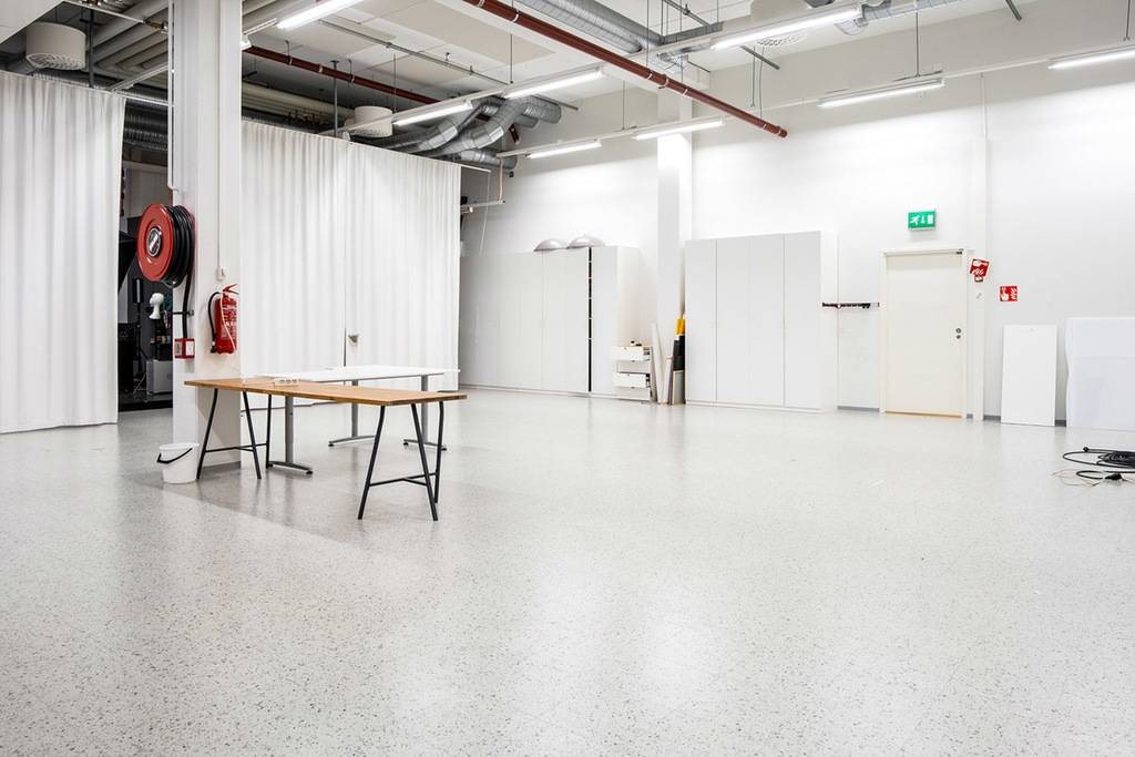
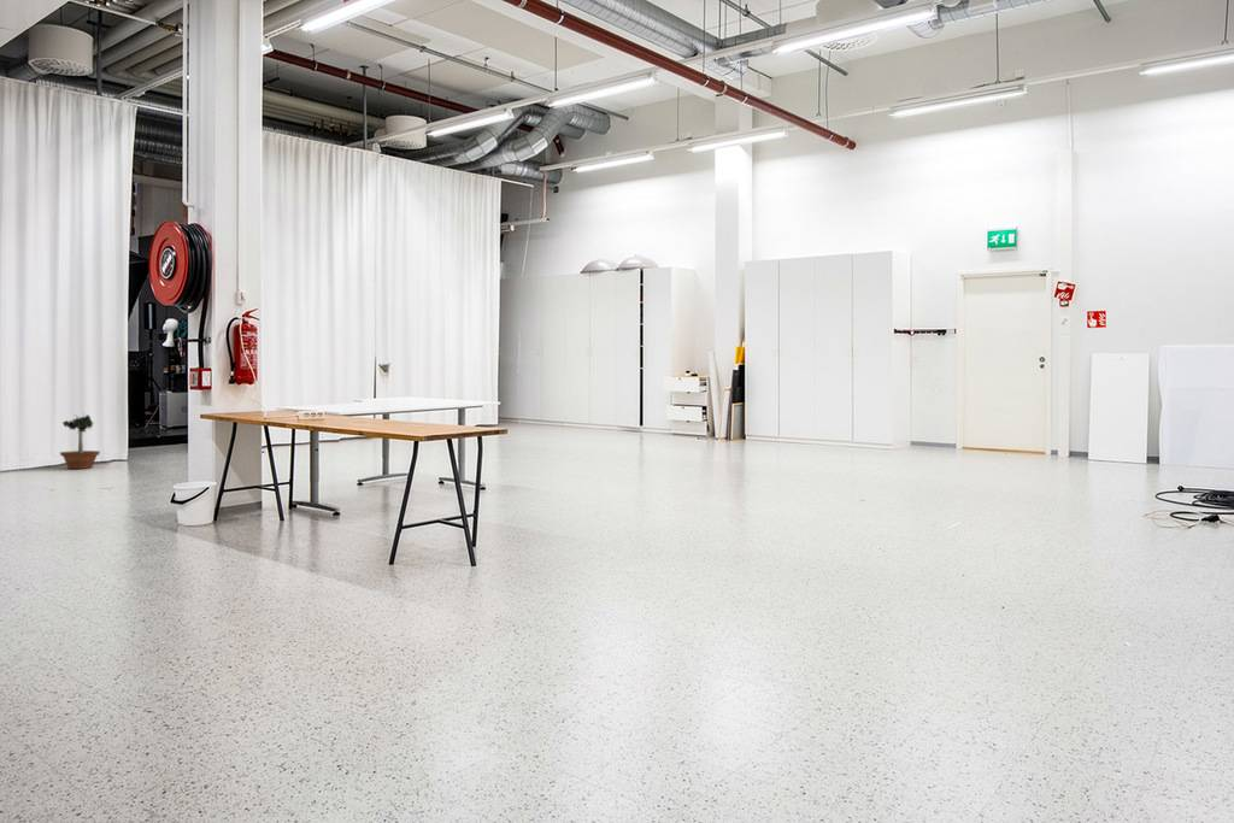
+ potted tree [59,413,101,470]
